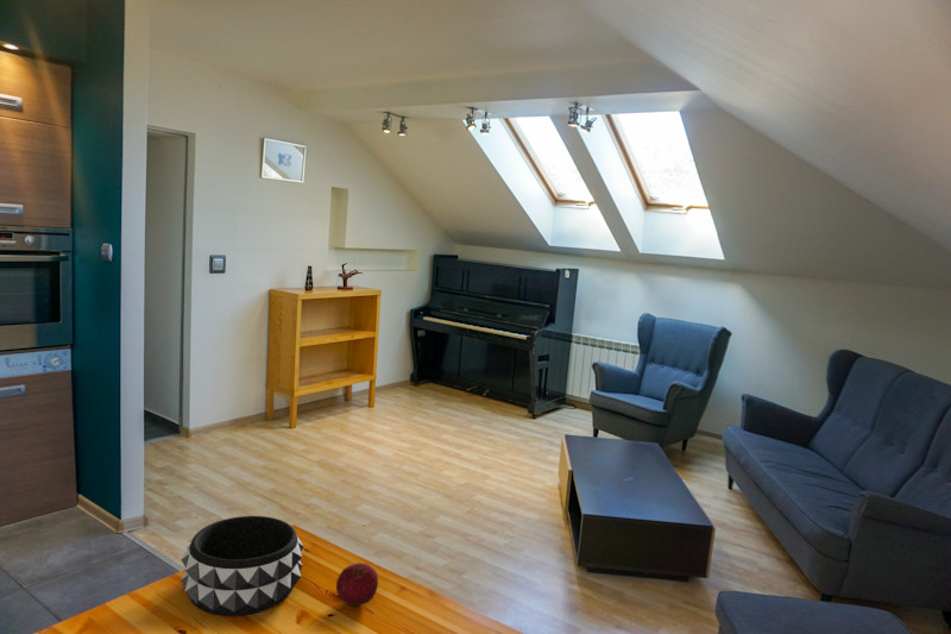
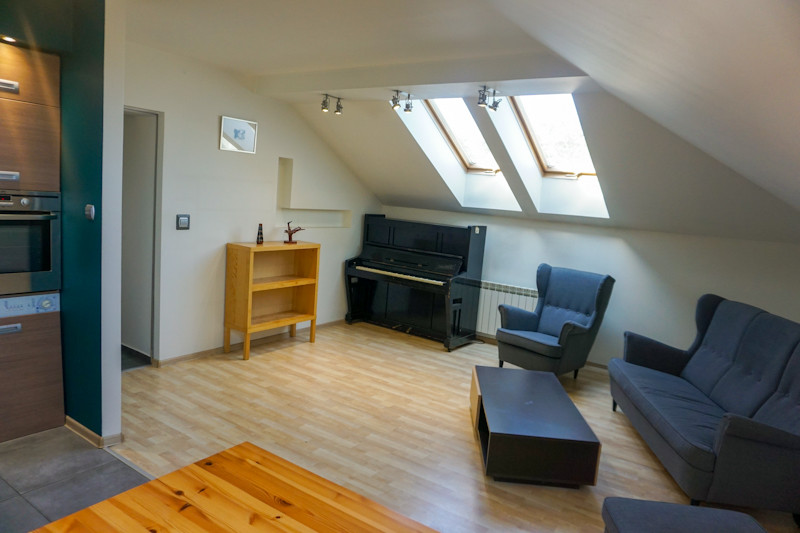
- fruit [335,561,379,607]
- decorative bowl [180,515,304,617]
